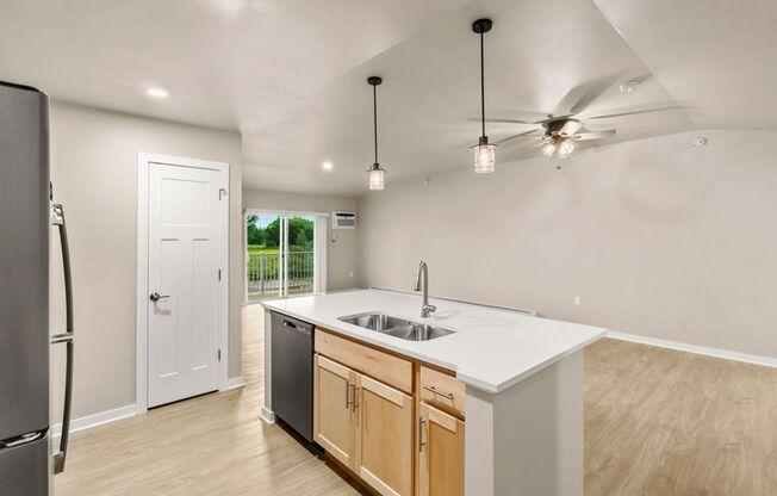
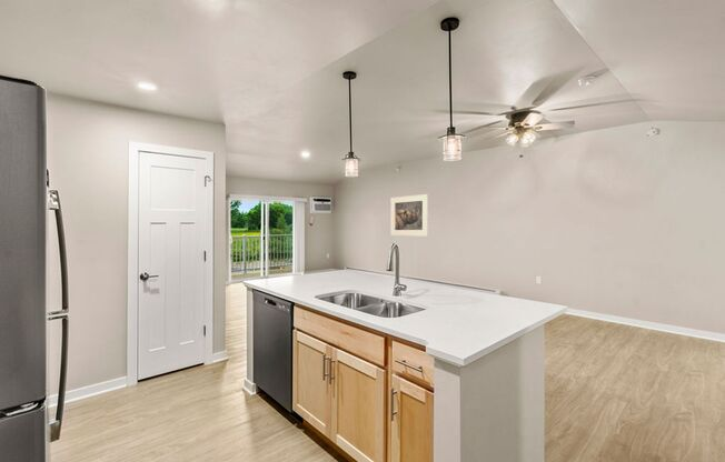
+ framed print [390,193,429,237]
